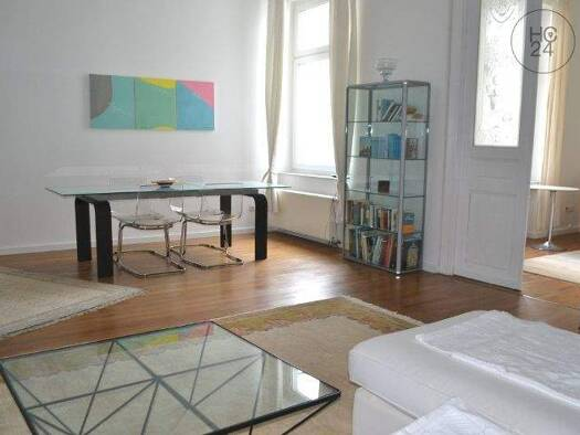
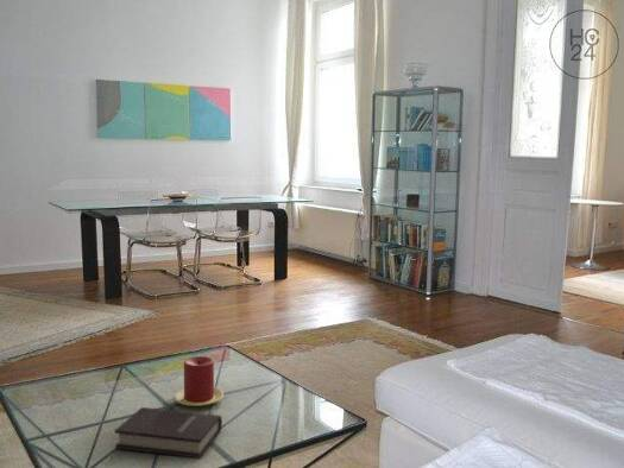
+ book [114,406,223,460]
+ candle [174,355,225,407]
